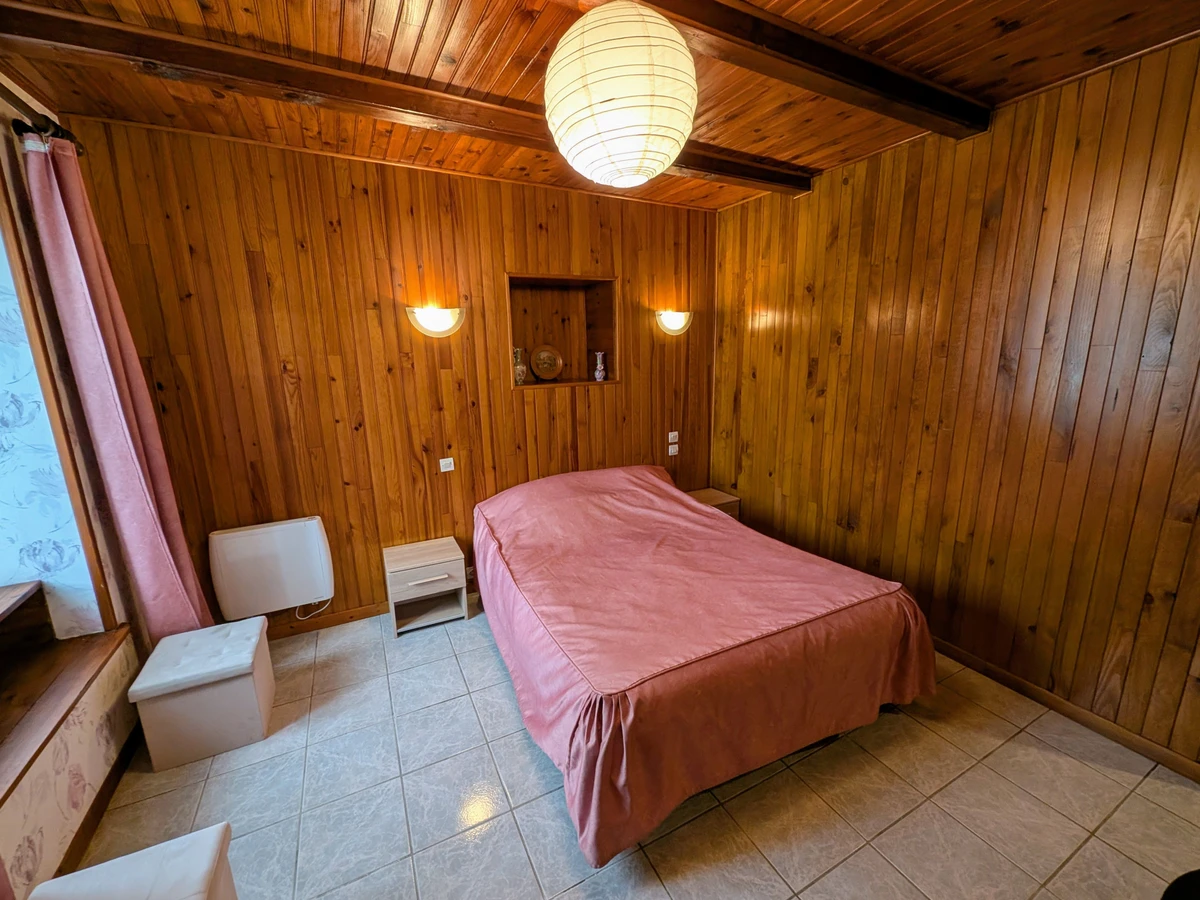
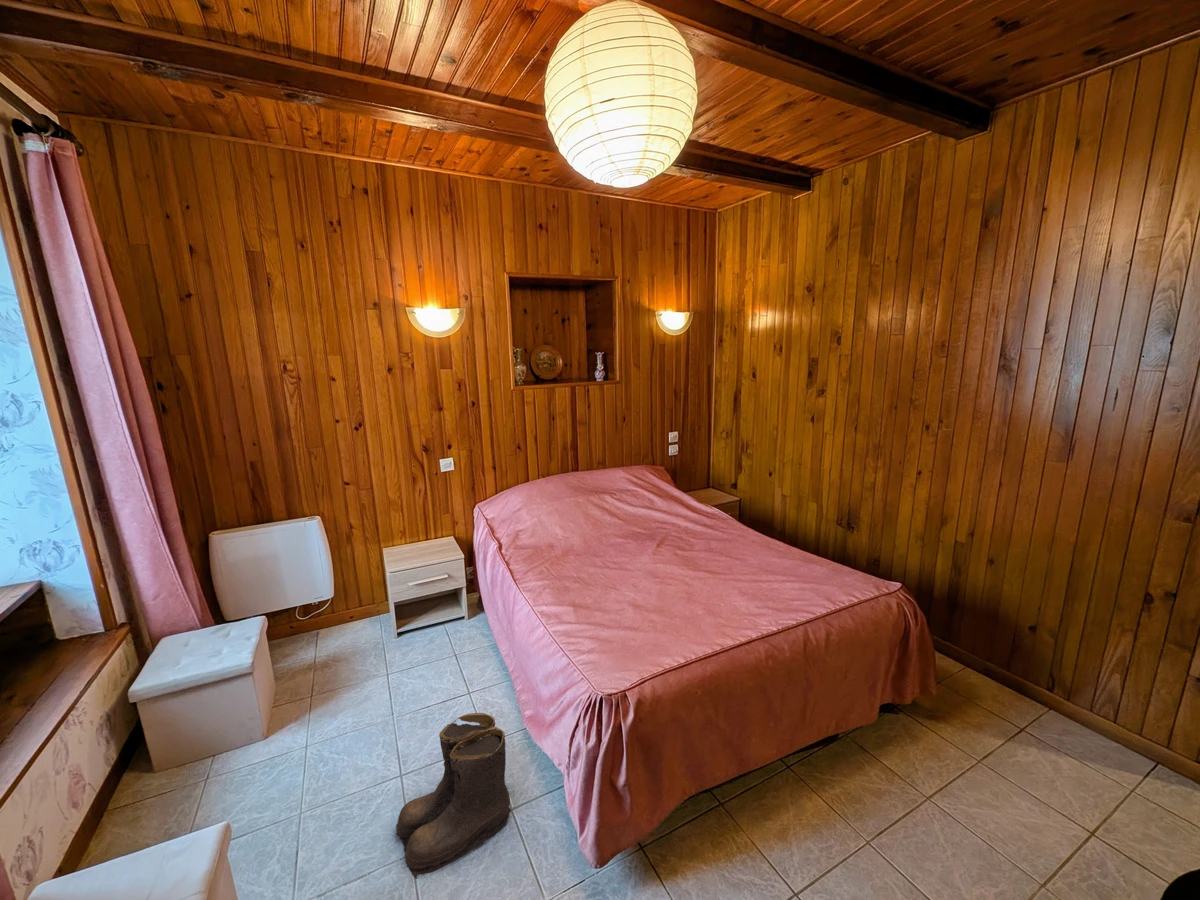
+ boots [394,712,512,880]
